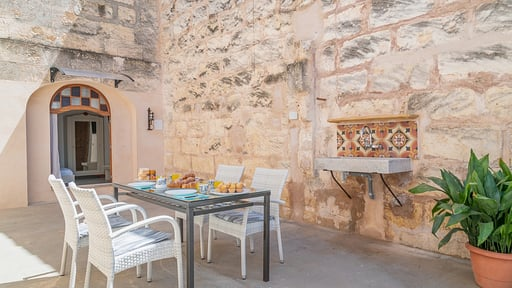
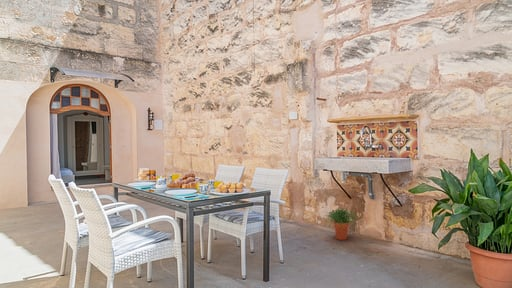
+ potted plant [326,207,360,241]
